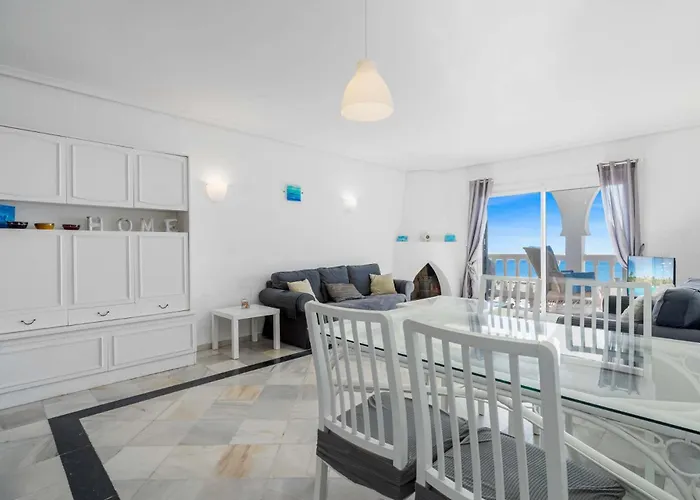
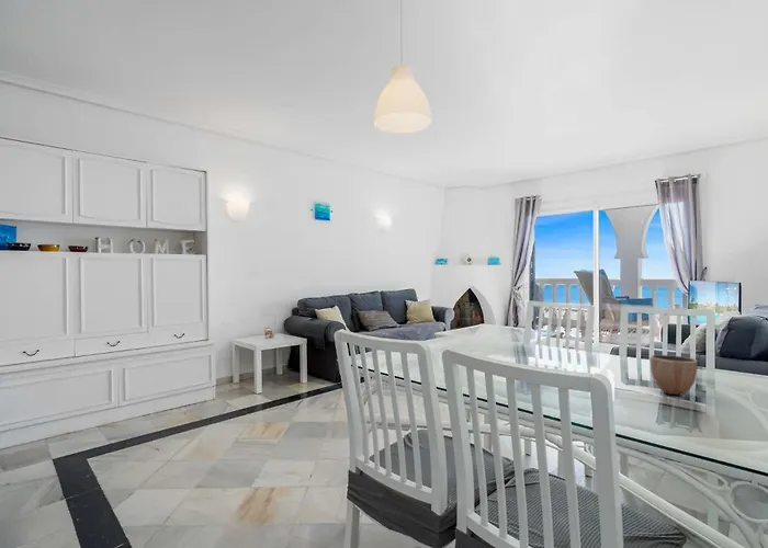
+ decorative bowl [648,354,698,397]
